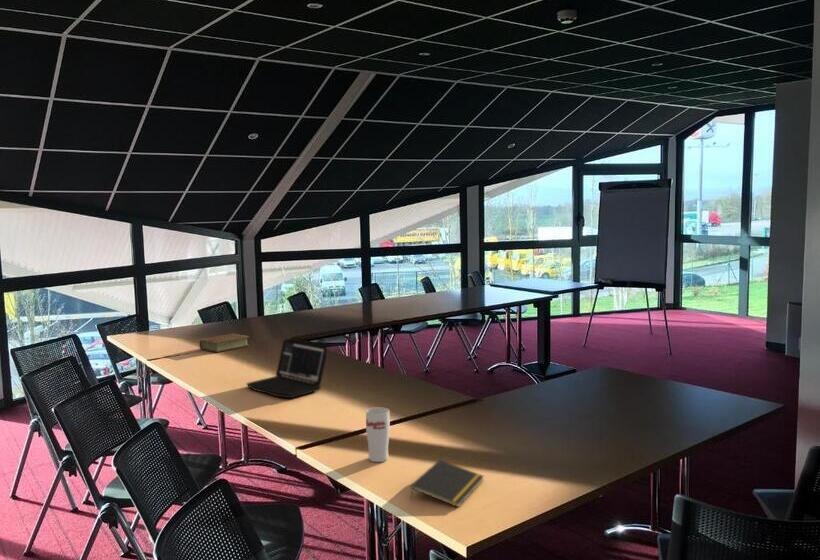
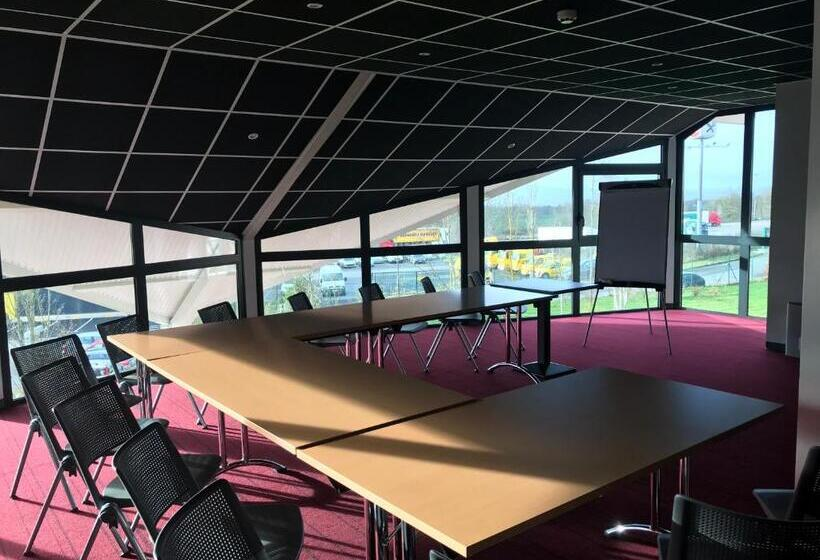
- book [198,333,250,353]
- notepad [409,459,485,508]
- laptop [246,337,329,399]
- cup [365,406,391,463]
